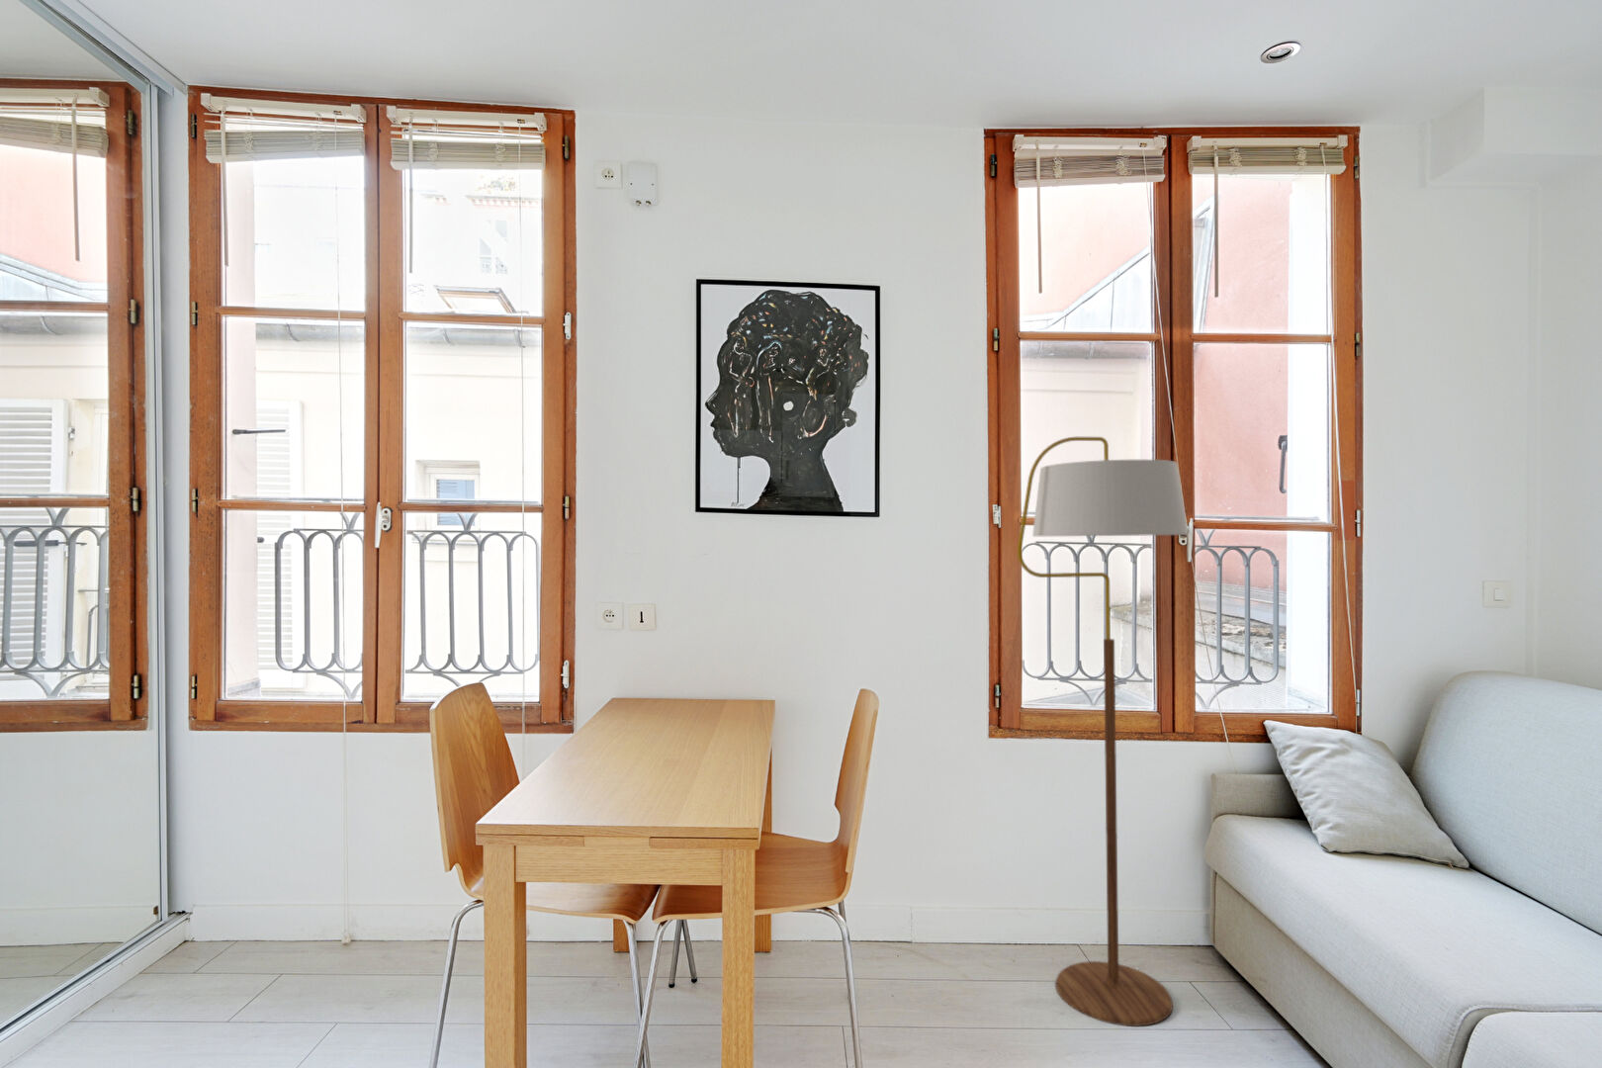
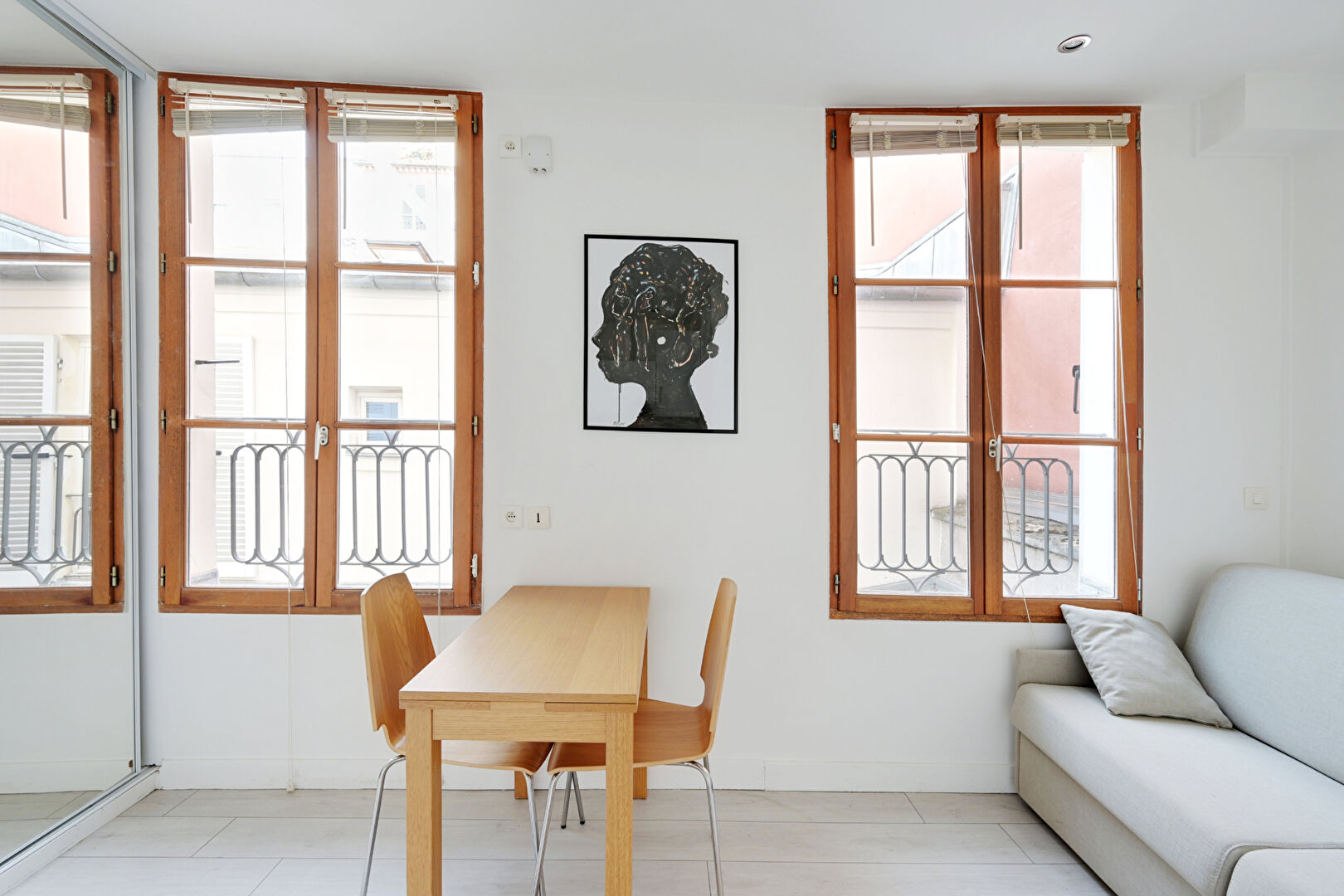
- floor lamp [1017,436,1188,1027]
